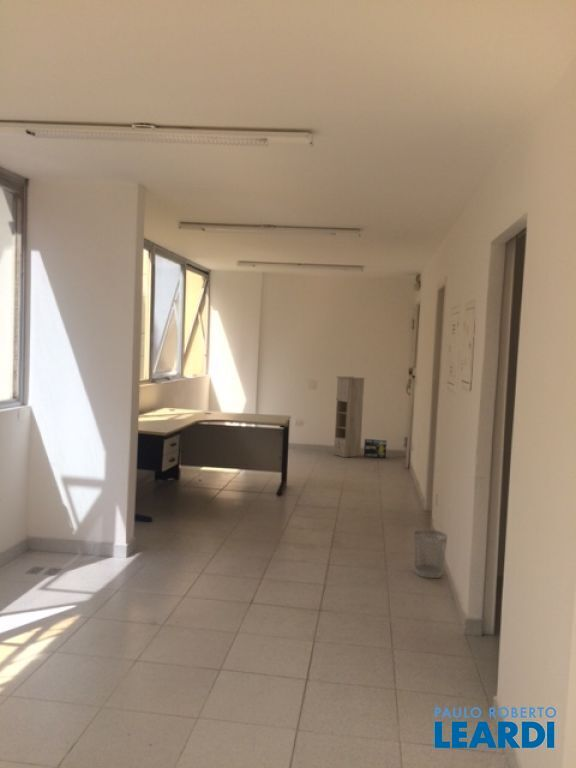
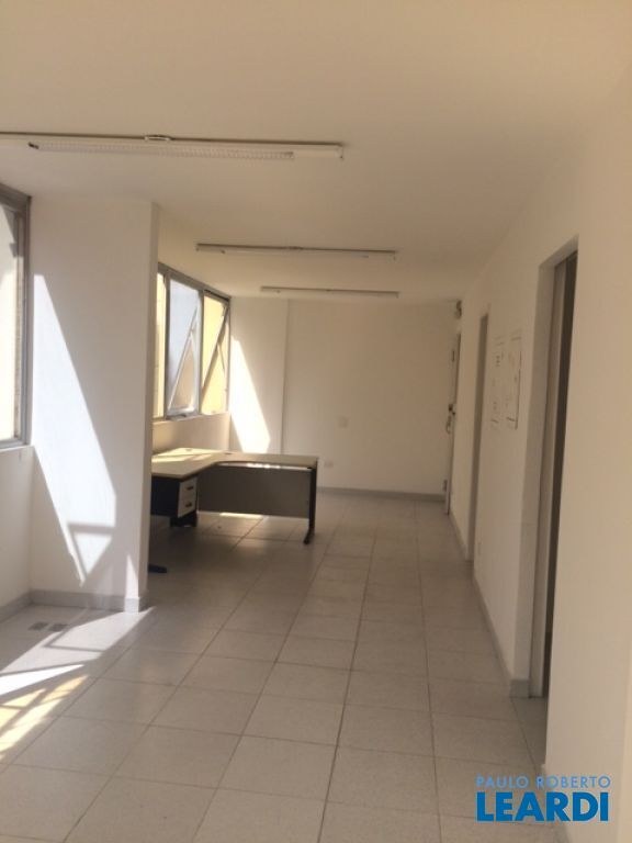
- box [363,438,388,459]
- storage cabinet [333,375,366,458]
- wastebasket [413,528,448,579]
